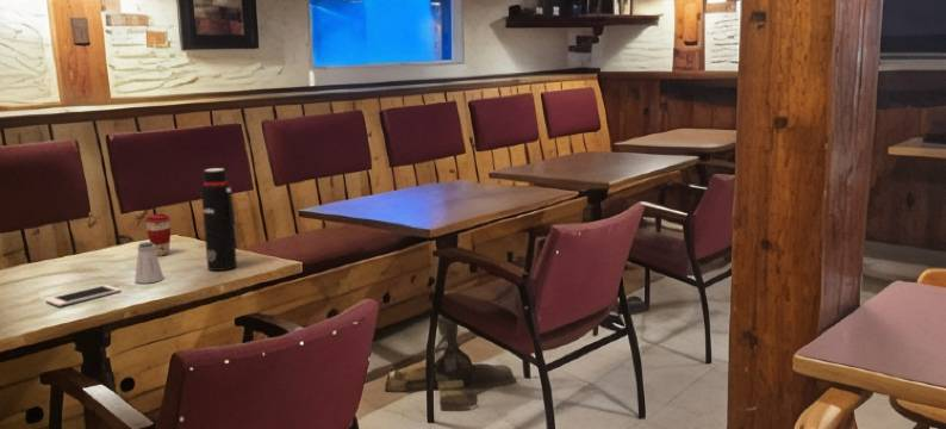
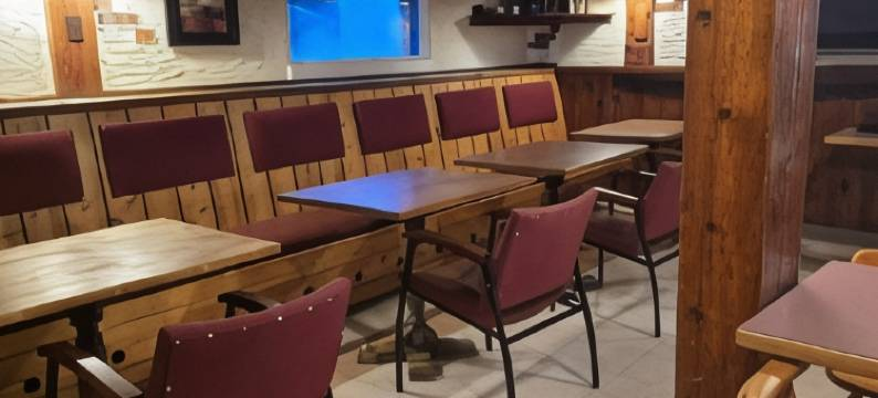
- cell phone [44,284,123,307]
- coffee cup [144,213,172,257]
- saltshaker [133,241,164,285]
- water bottle [200,167,238,272]
